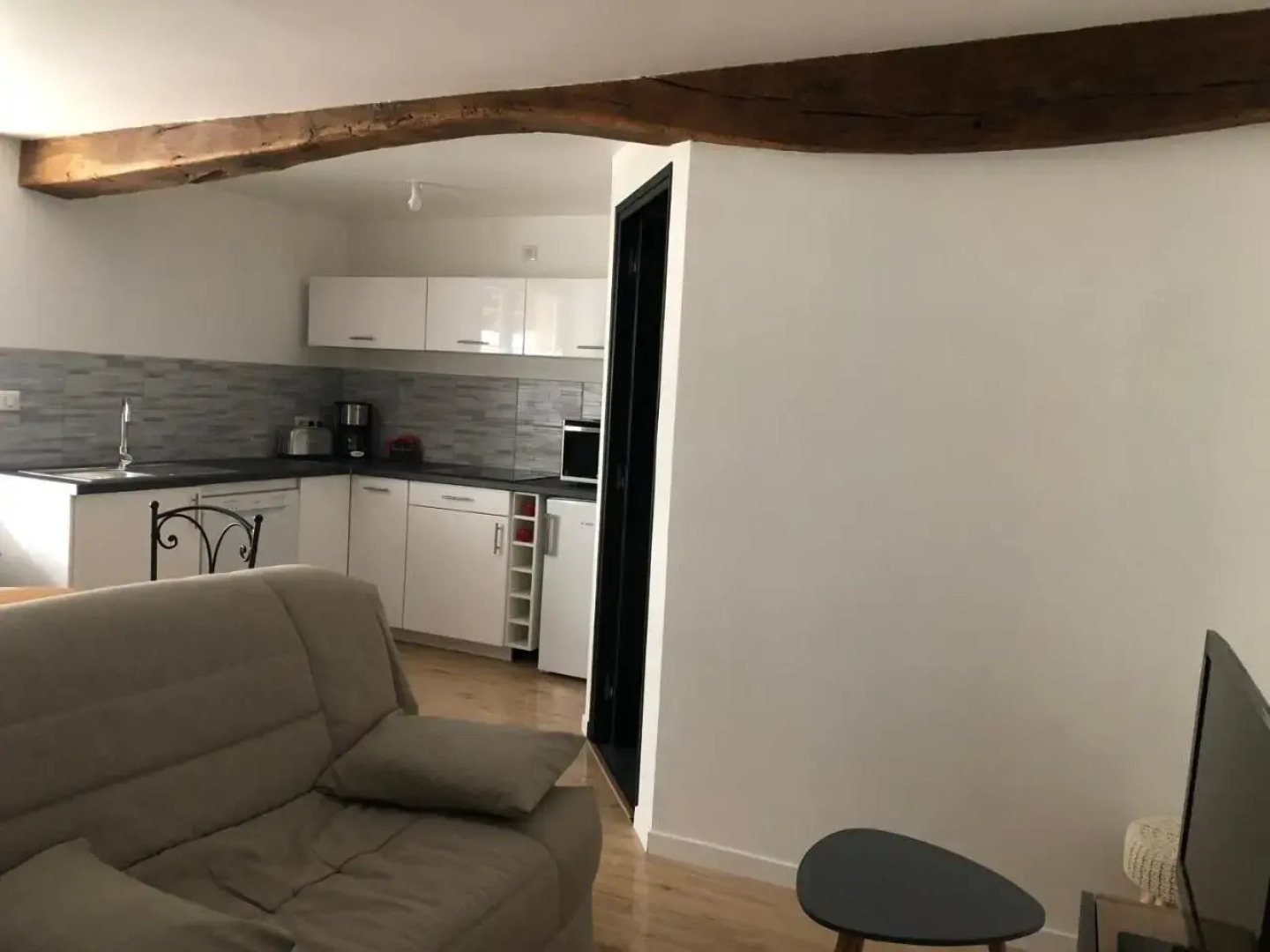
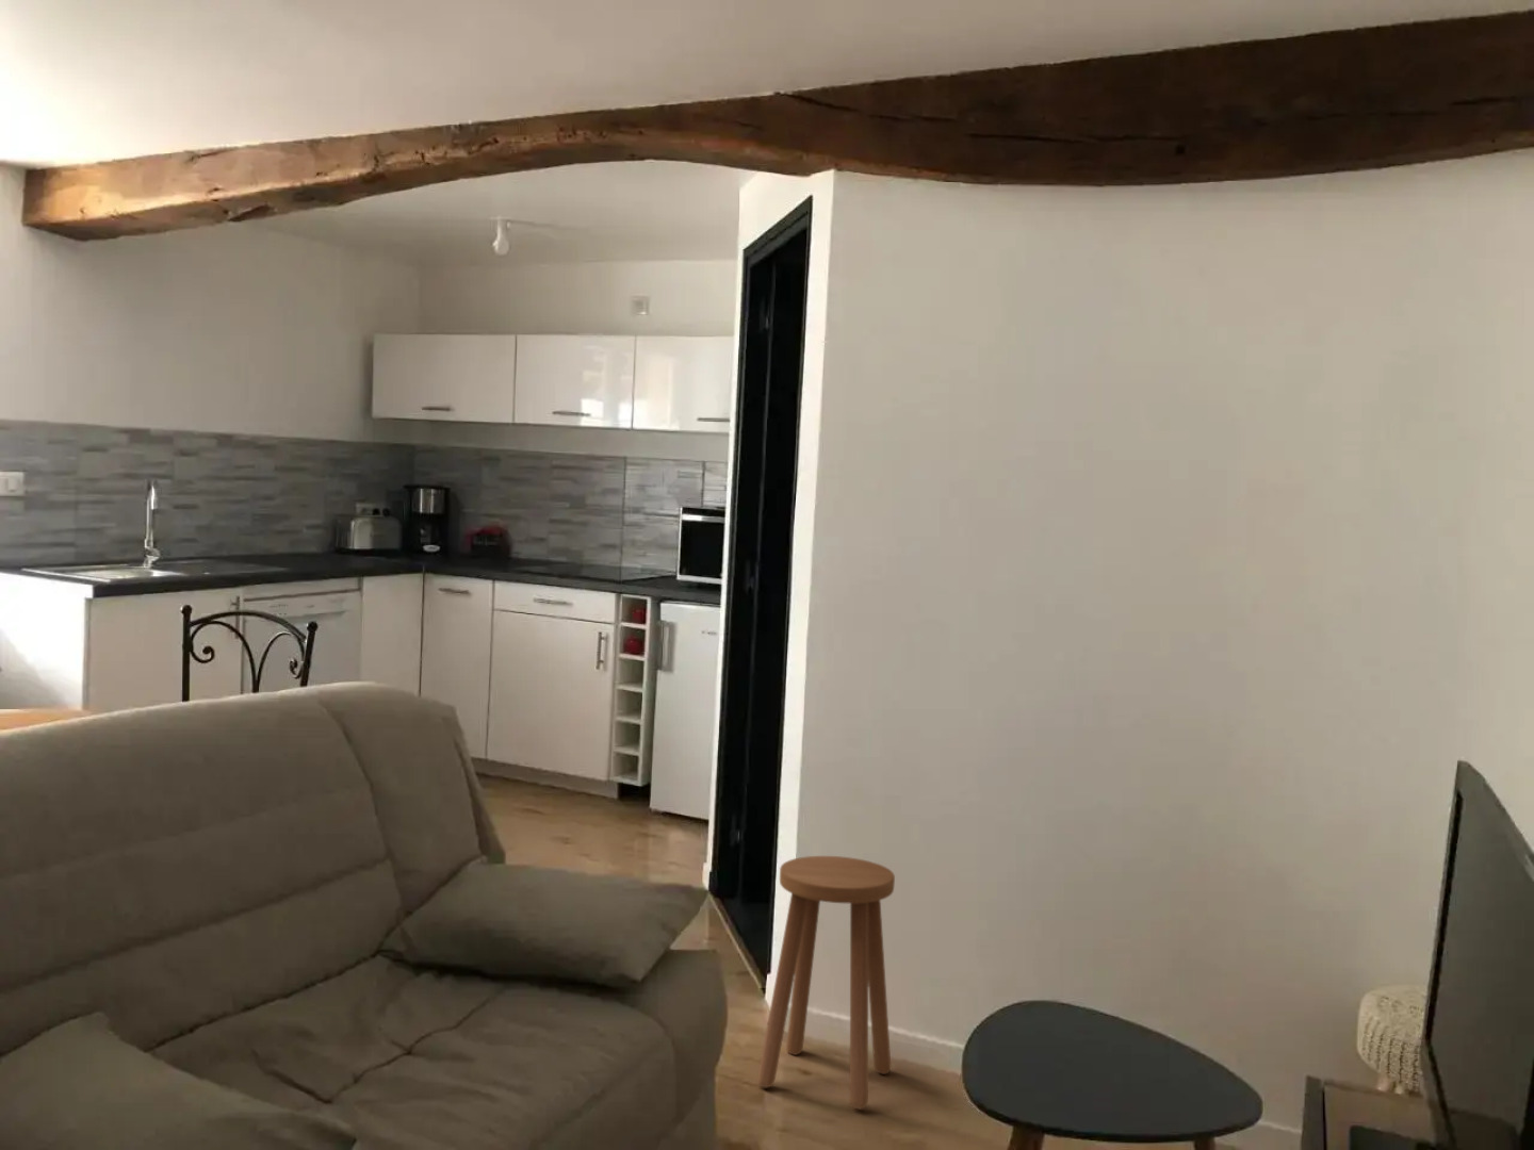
+ stool [756,855,896,1110]
